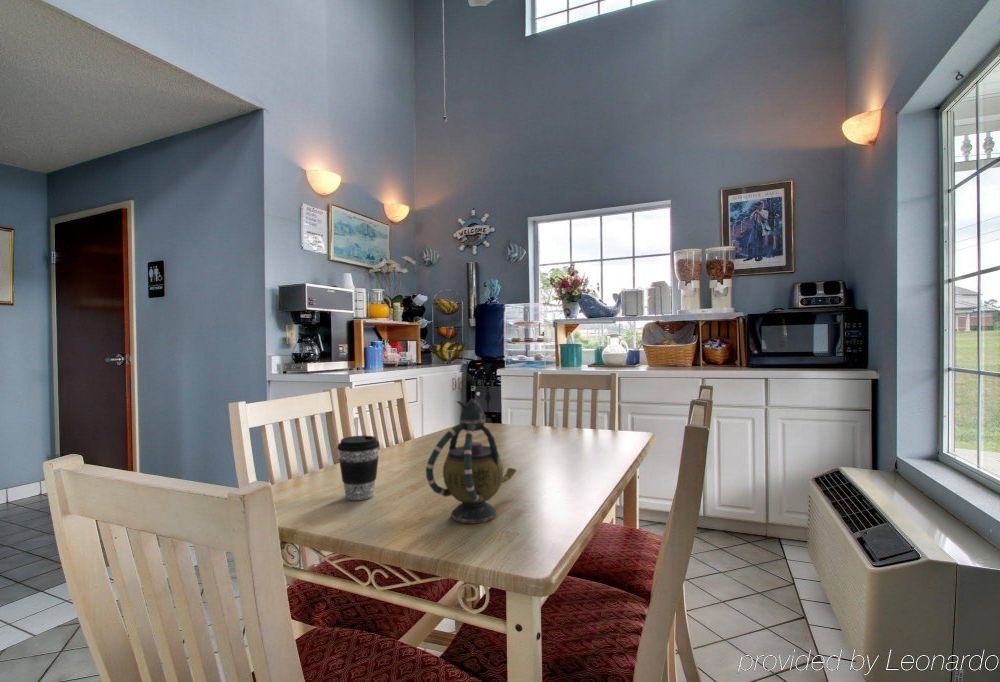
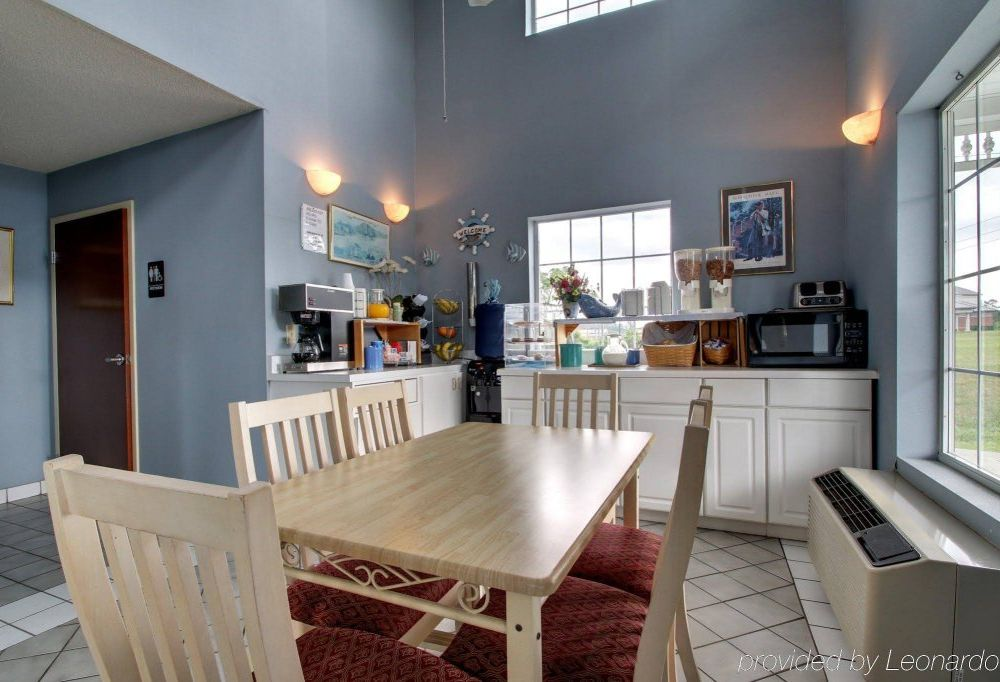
- teapot [425,397,518,524]
- coffee cup [336,435,381,501]
